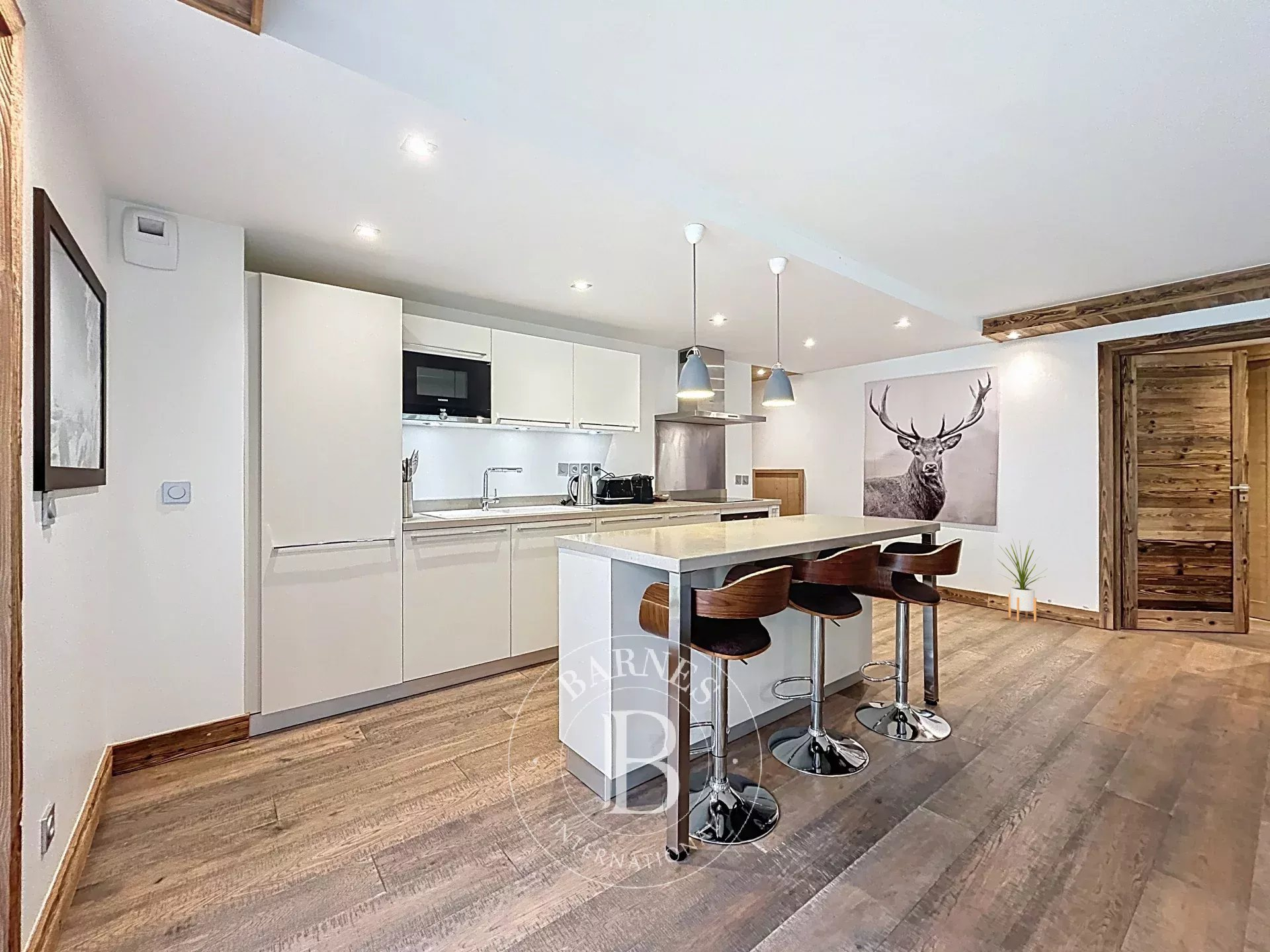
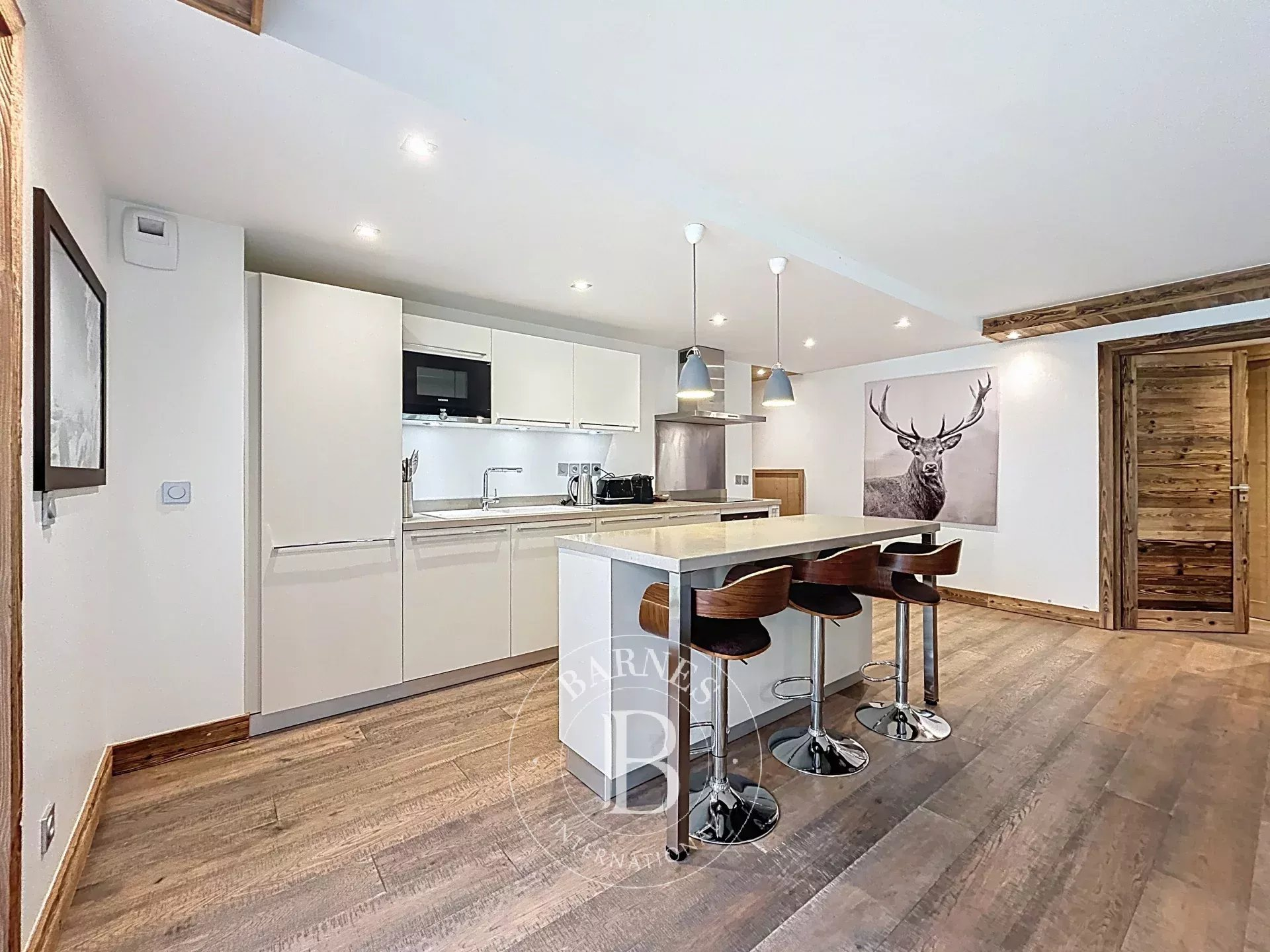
- house plant [996,538,1048,622]
